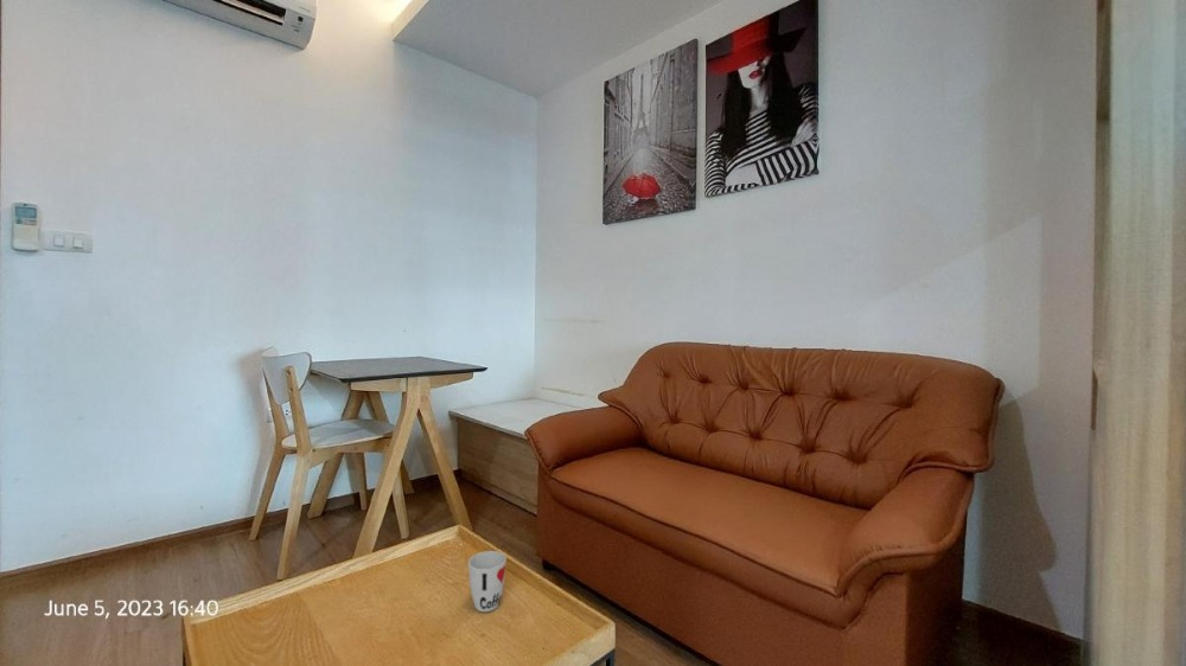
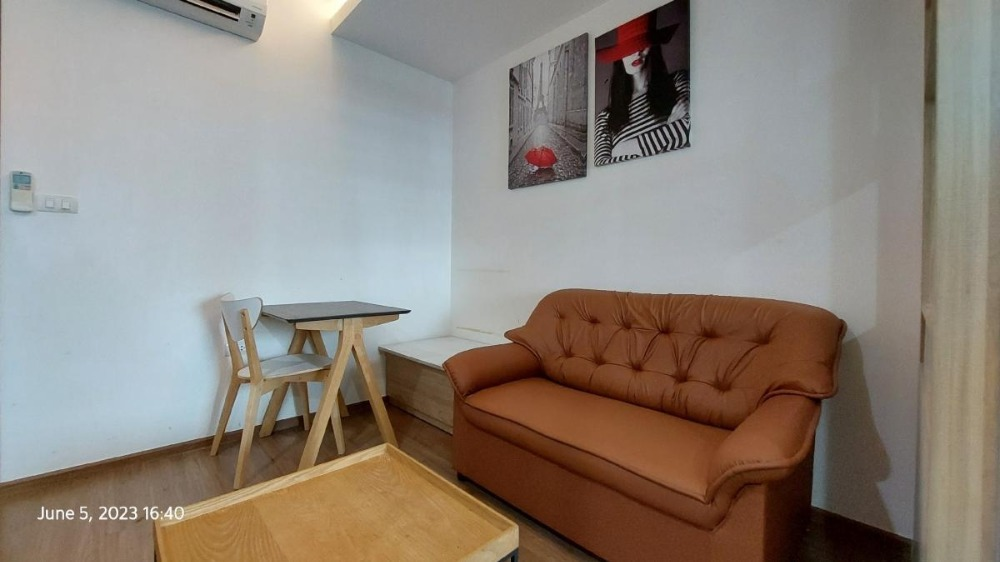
- cup [467,550,508,613]
